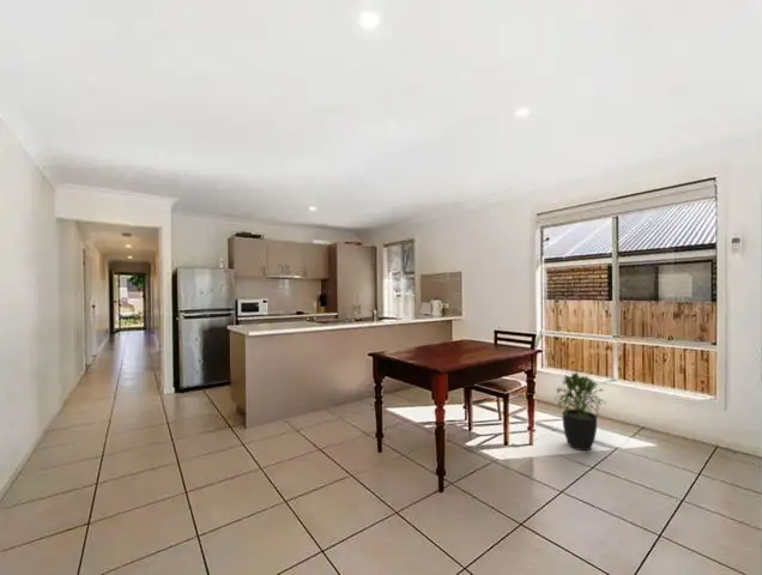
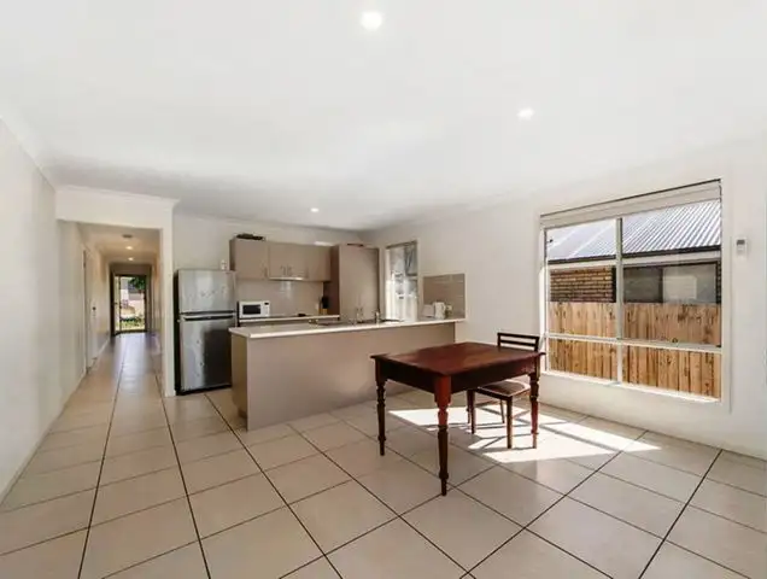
- potted plant [554,371,606,452]
